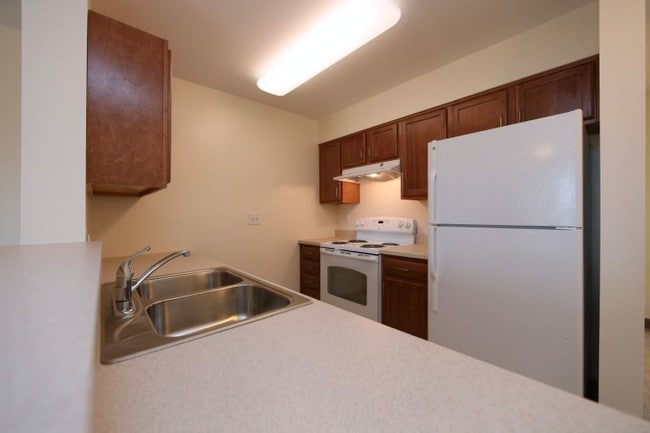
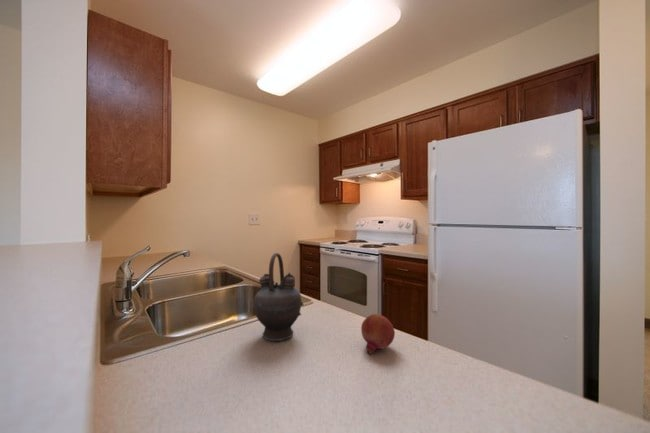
+ fruit [360,313,396,354]
+ teapot [253,252,305,342]
